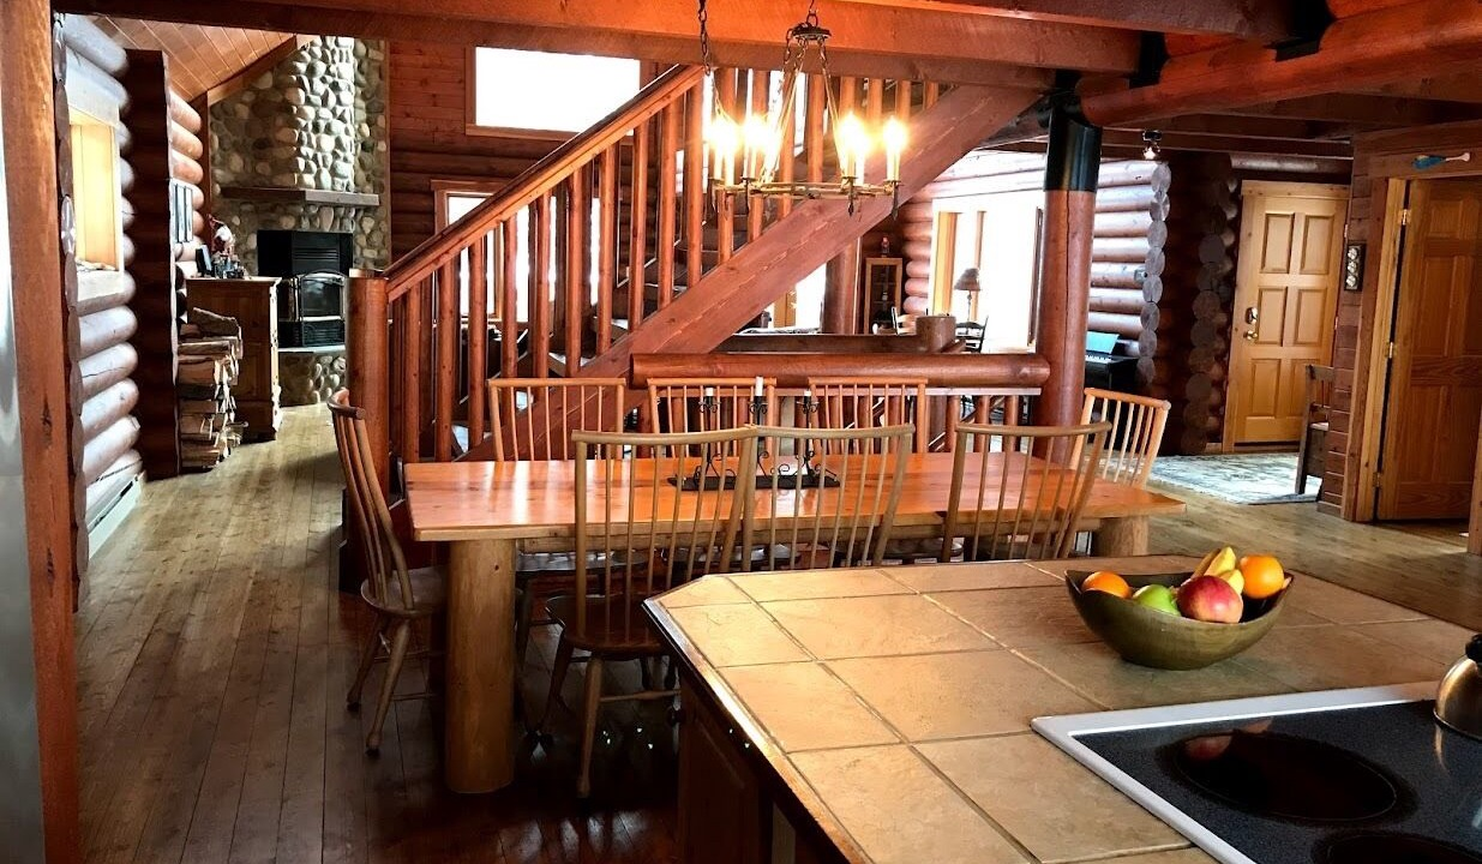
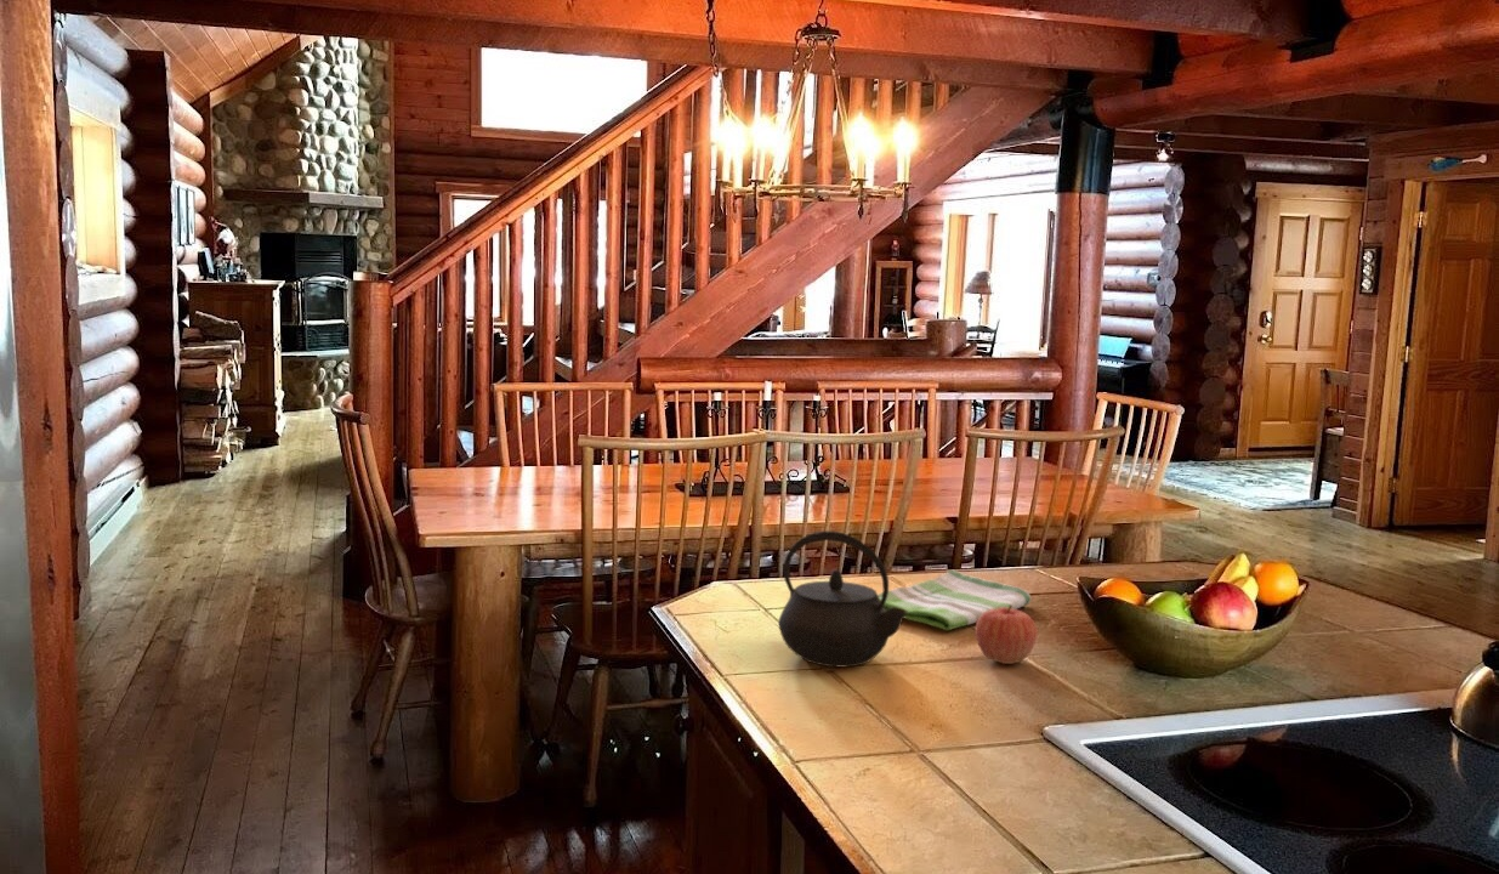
+ dish towel [878,569,1032,631]
+ apple [975,605,1039,665]
+ kettle [778,529,908,669]
